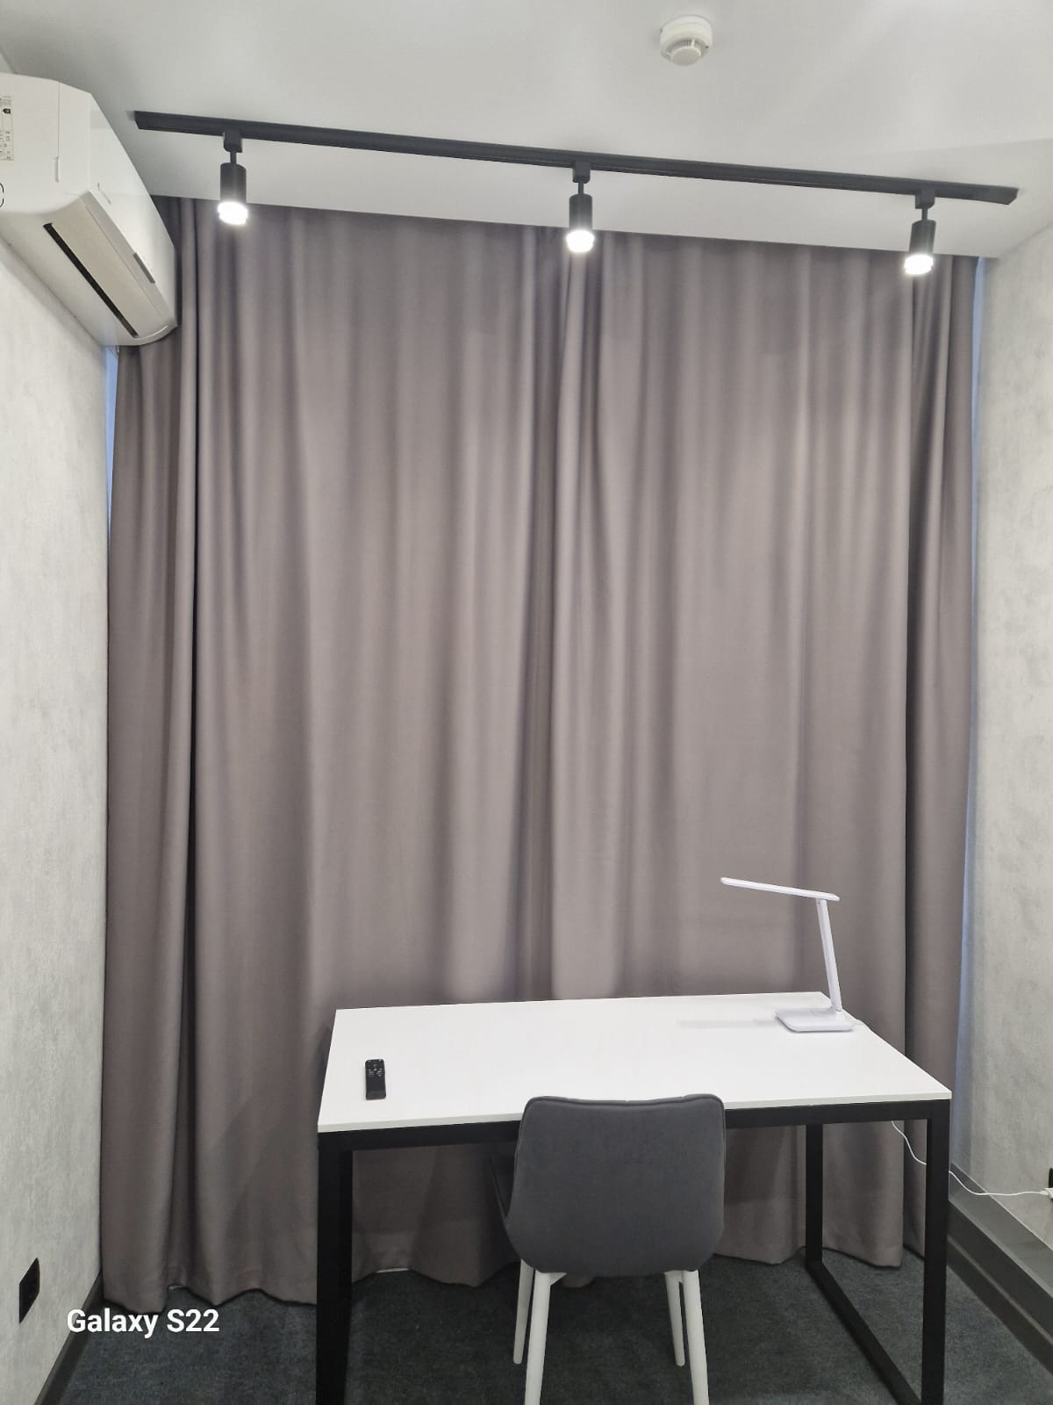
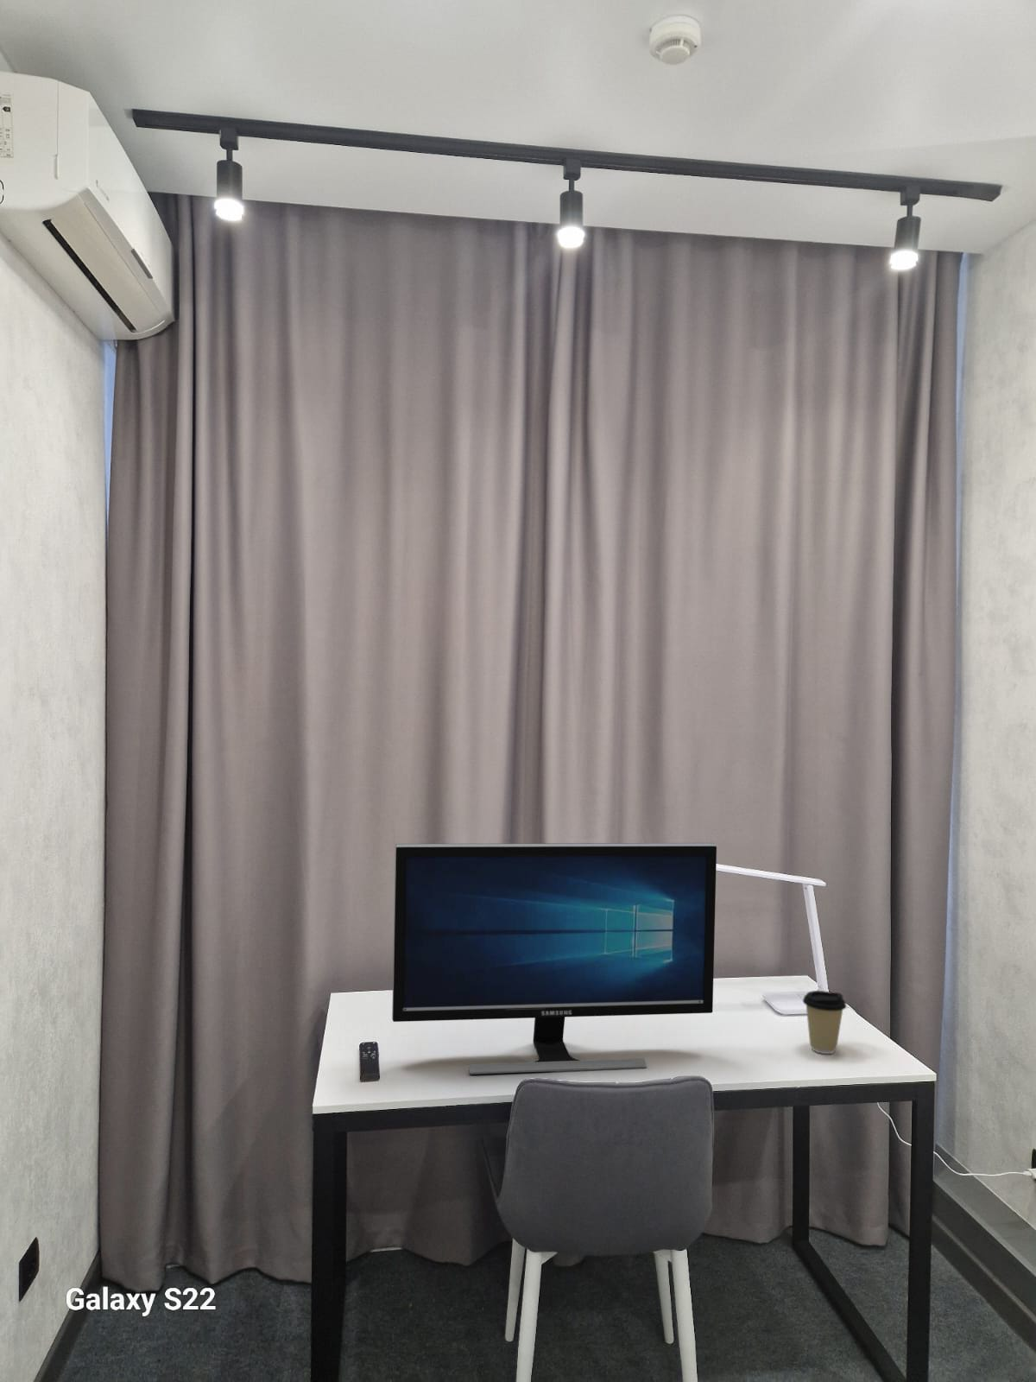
+ coffee cup [802,990,847,1054]
+ computer monitor [391,842,717,1075]
